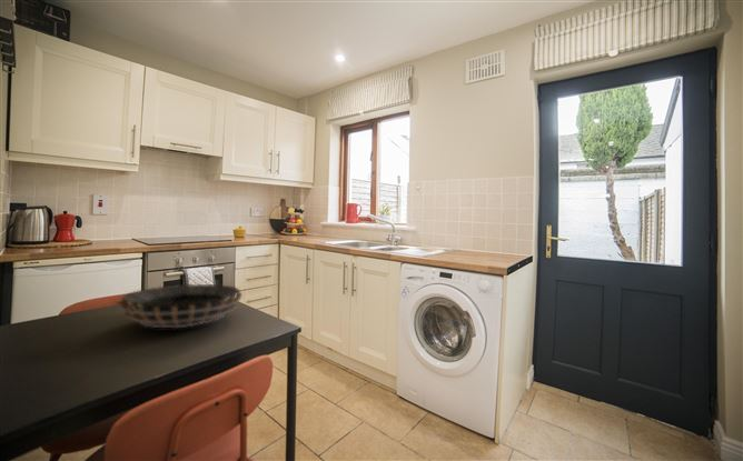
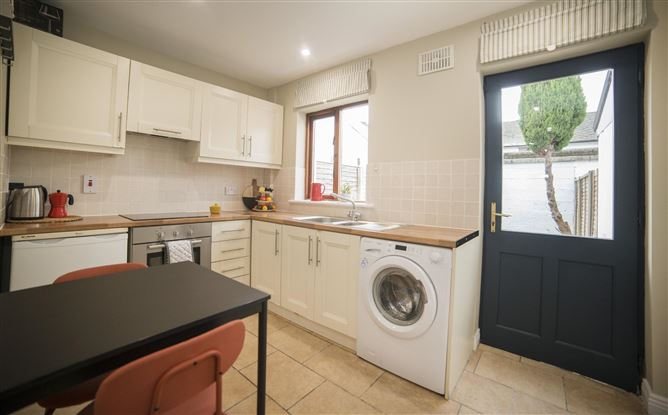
- decorative bowl [113,283,244,329]
